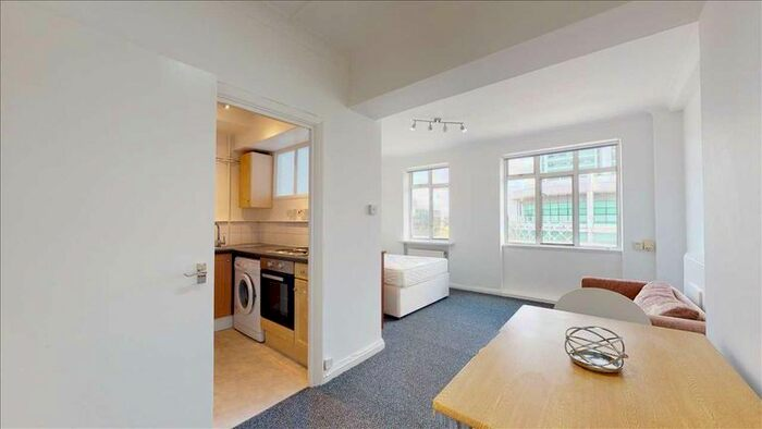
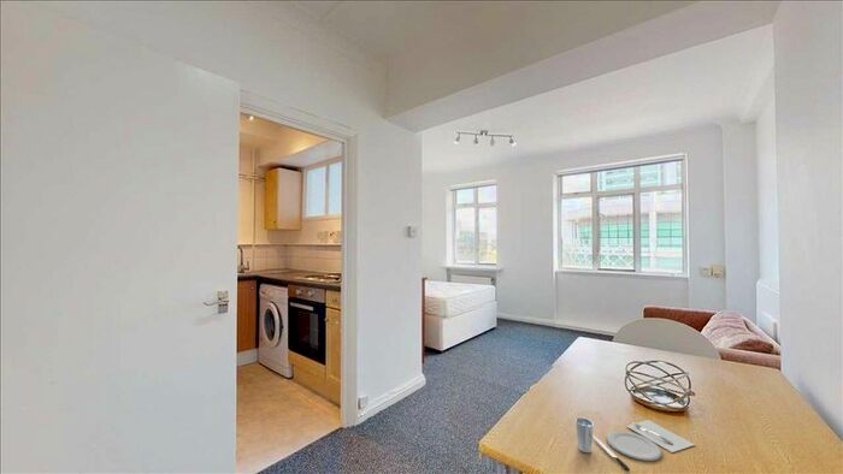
+ placemat [574,416,696,472]
